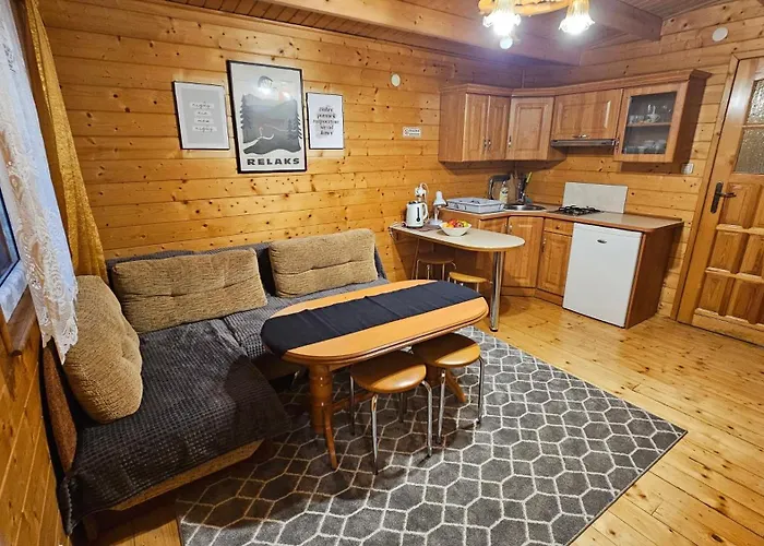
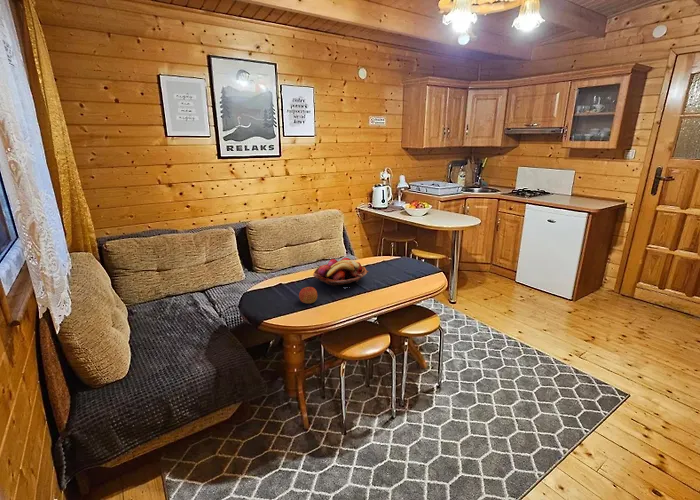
+ apple [298,286,318,305]
+ fruit basket [312,257,369,288]
